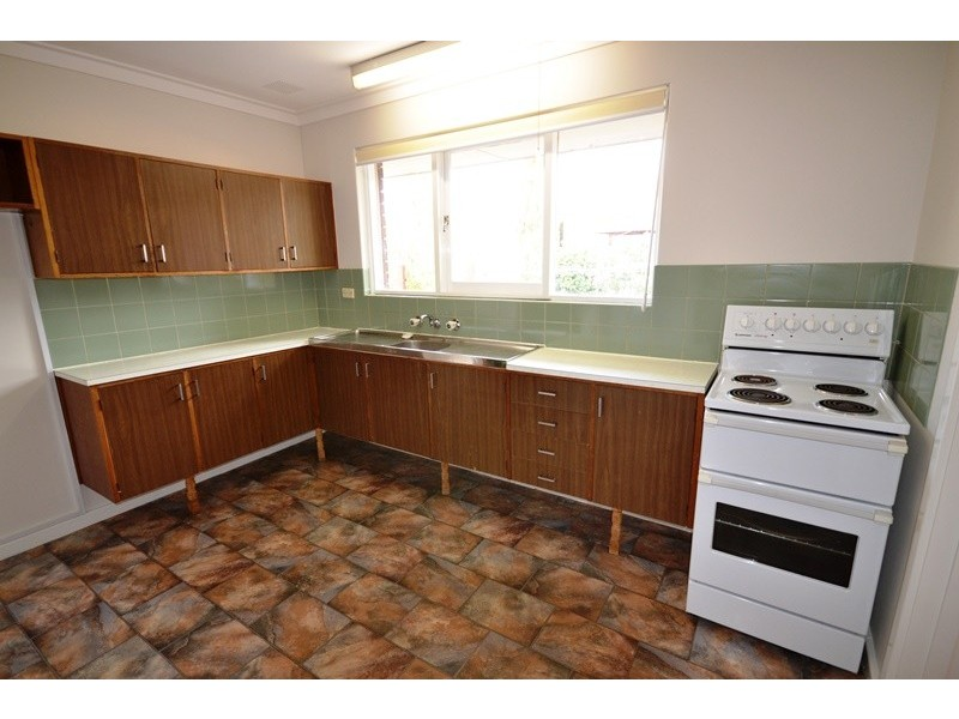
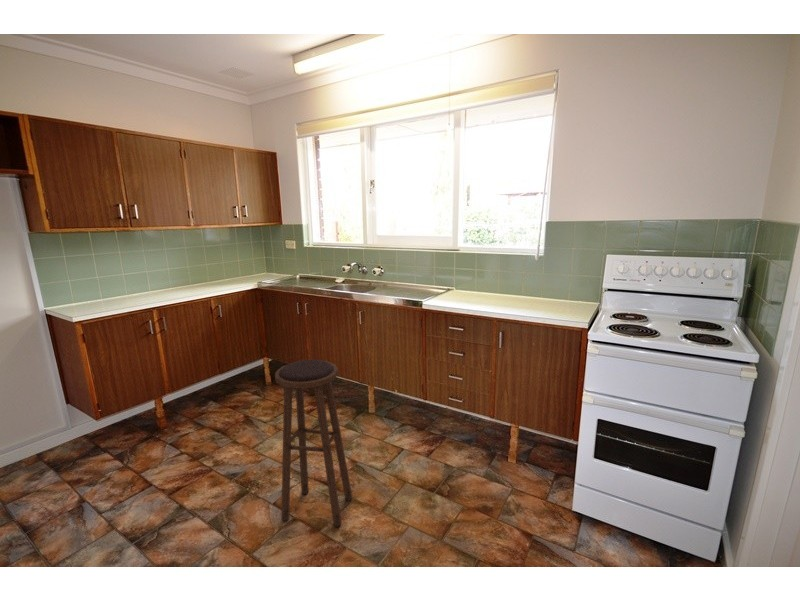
+ stool [274,359,353,528]
